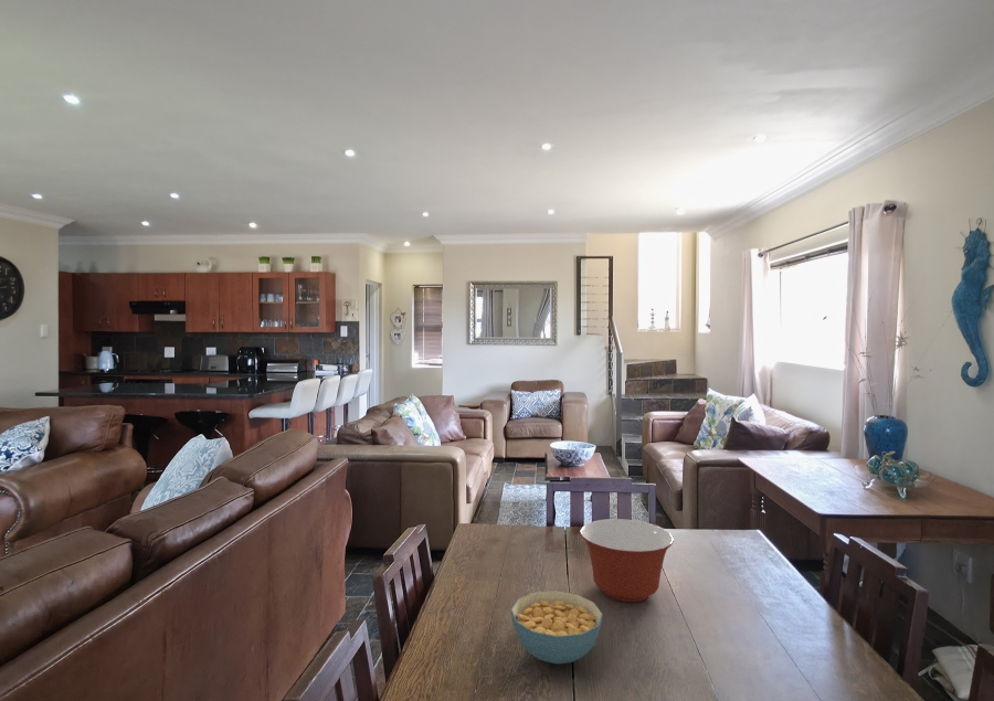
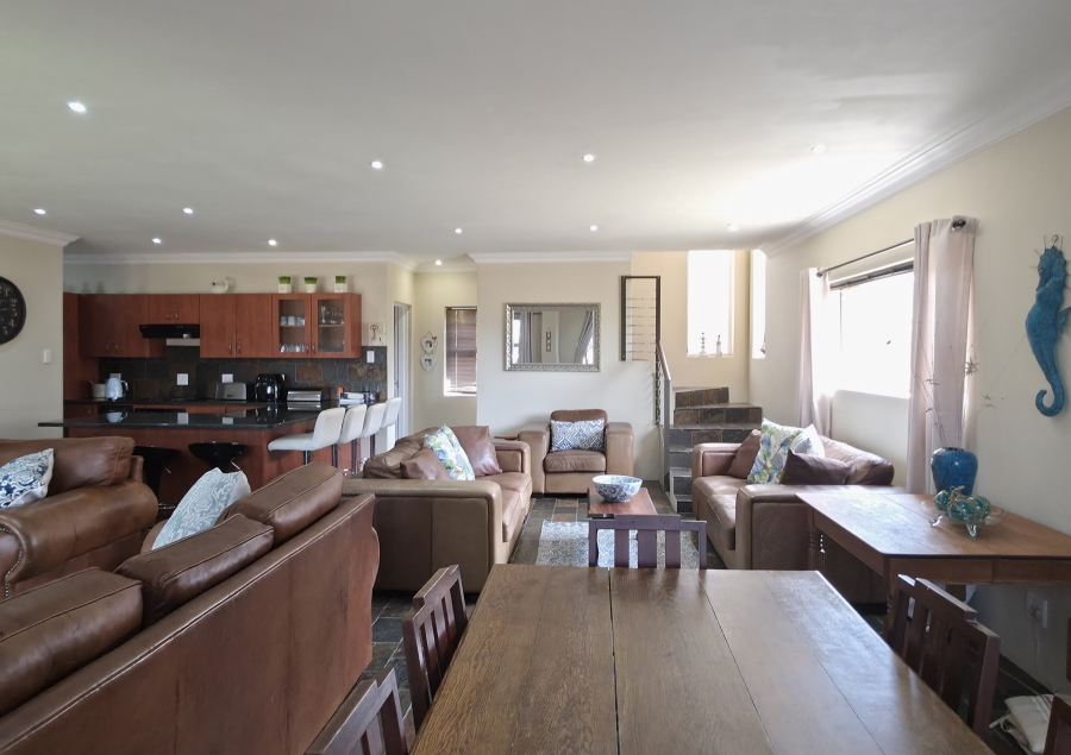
- cereal bowl [510,590,604,665]
- mixing bowl [579,518,675,603]
